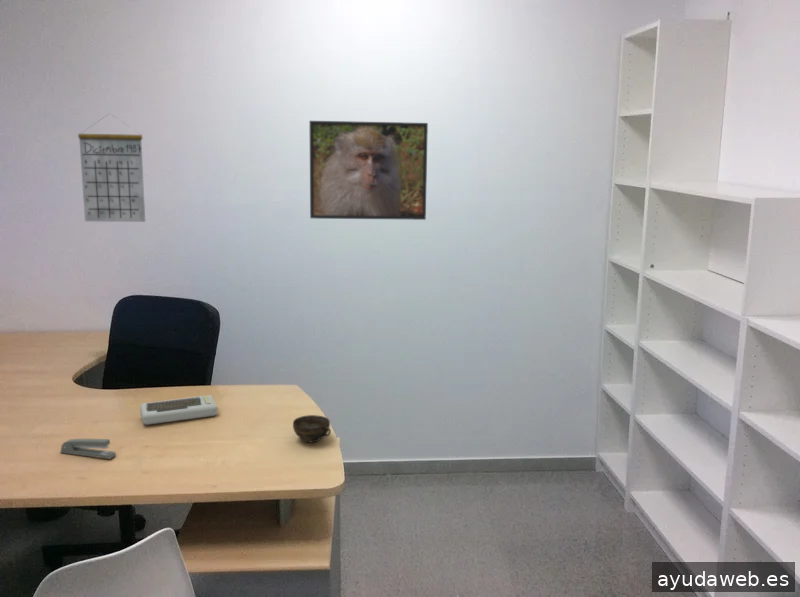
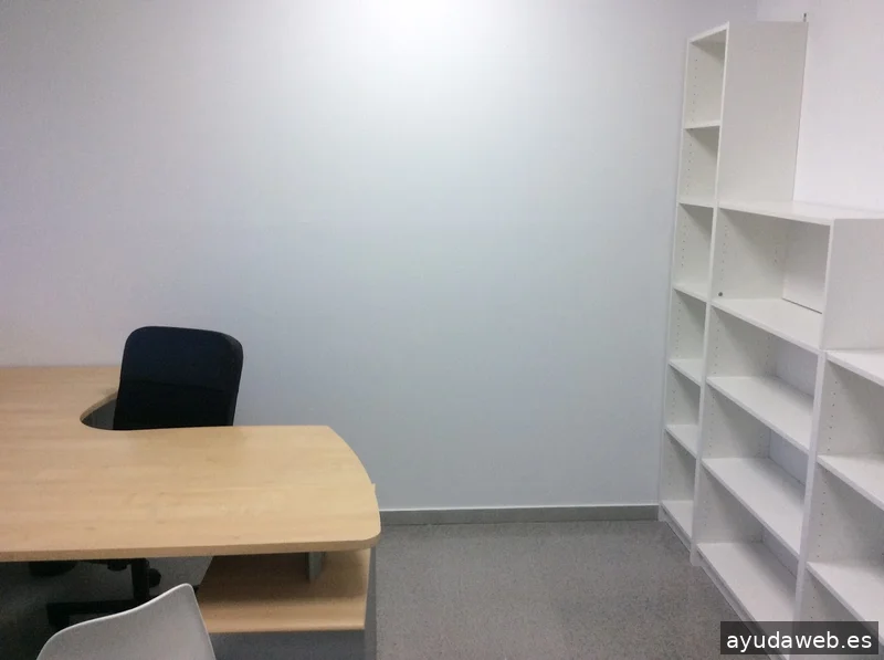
- cup [292,414,332,443]
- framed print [308,120,429,221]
- stapler [59,438,117,460]
- calendar [77,112,146,223]
- keyboard [139,394,218,426]
